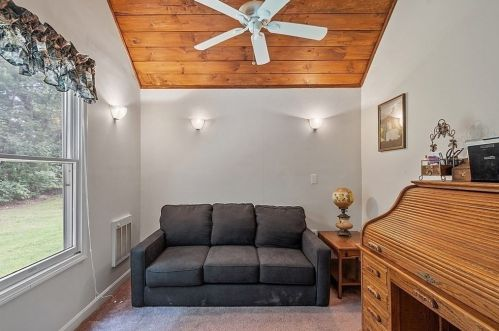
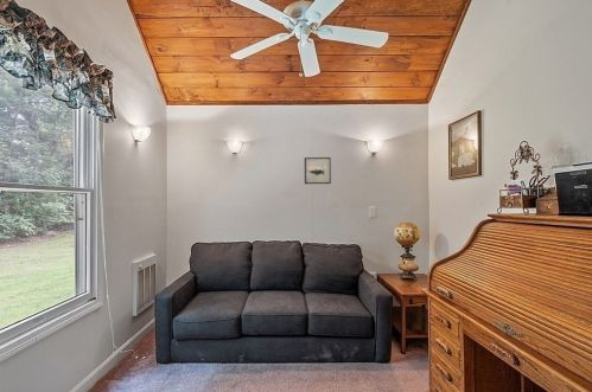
+ wall art [304,156,332,185]
